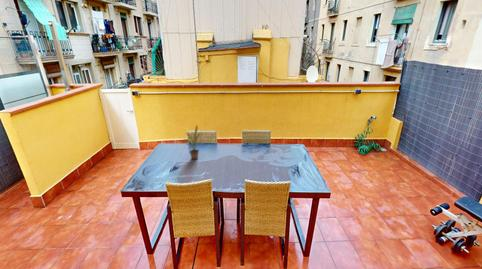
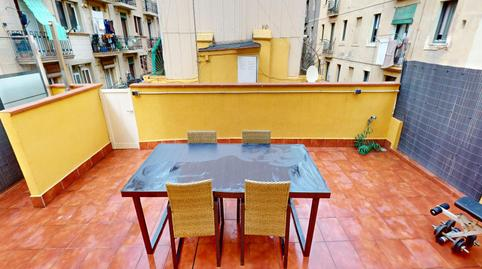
- potted plant [181,125,205,161]
